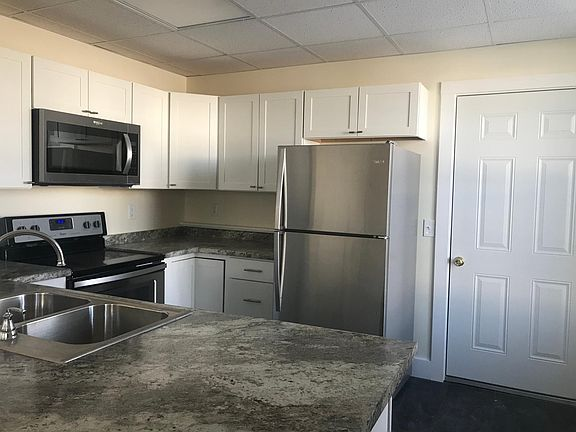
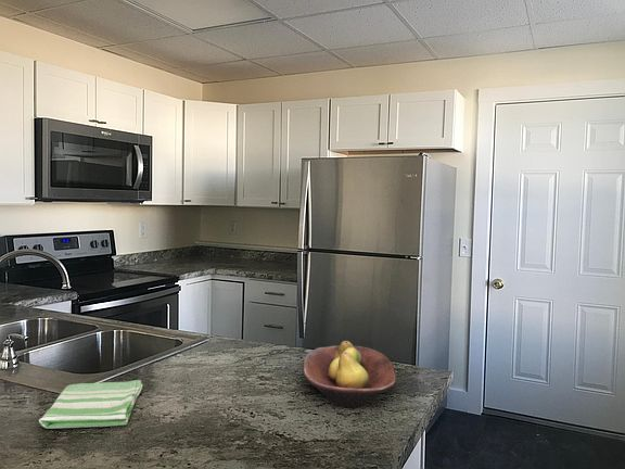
+ dish towel [38,379,144,430]
+ fruit bowl [302,340,397,408]
